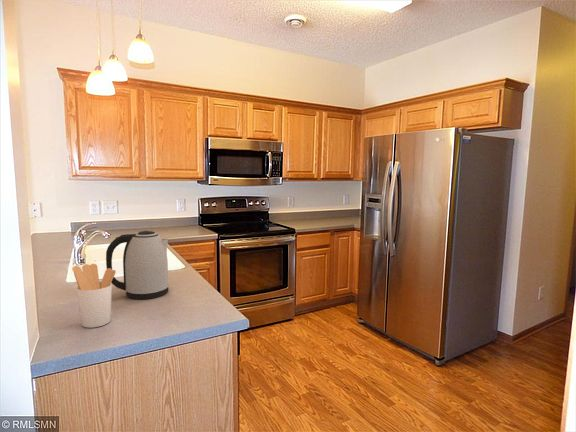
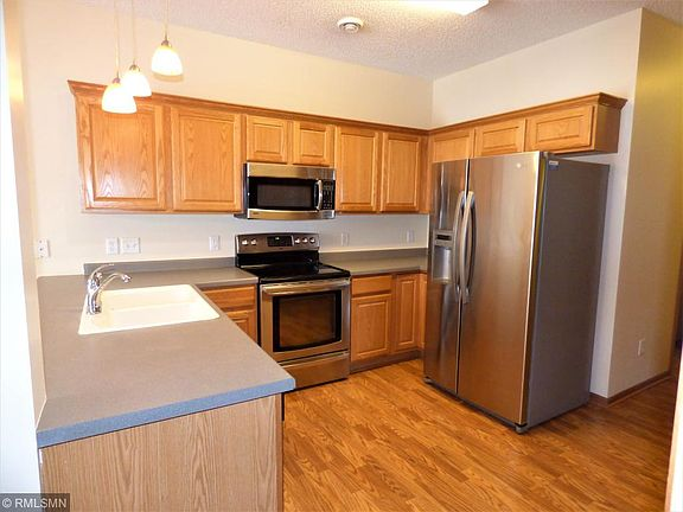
- utensil holder [71,263,117,329]
- kettle [105,230,170,300]
